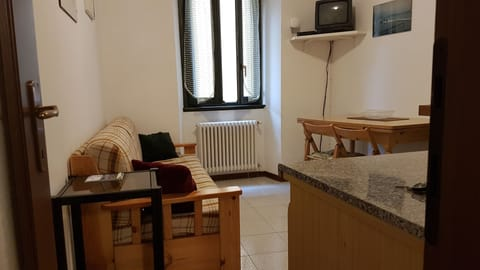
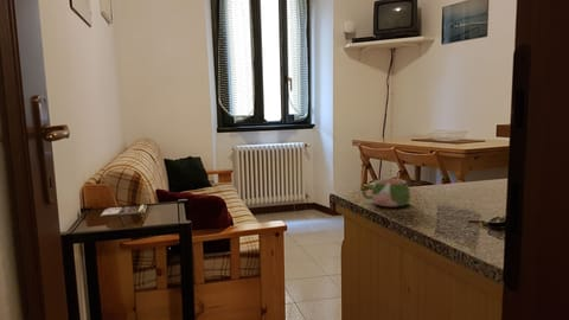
+ mug [362,178,411,207]
